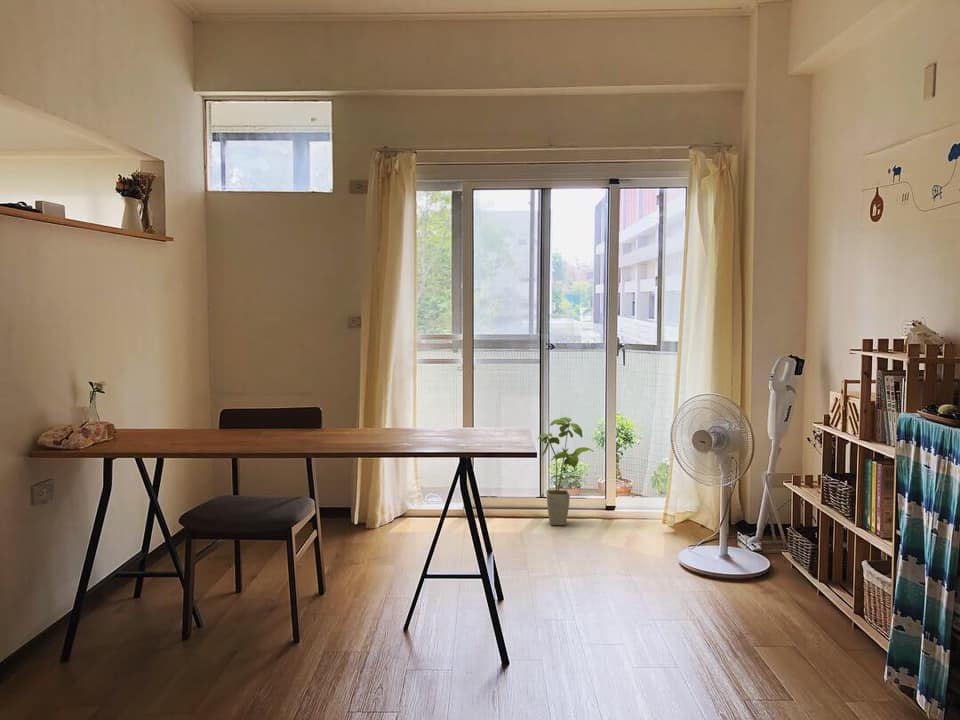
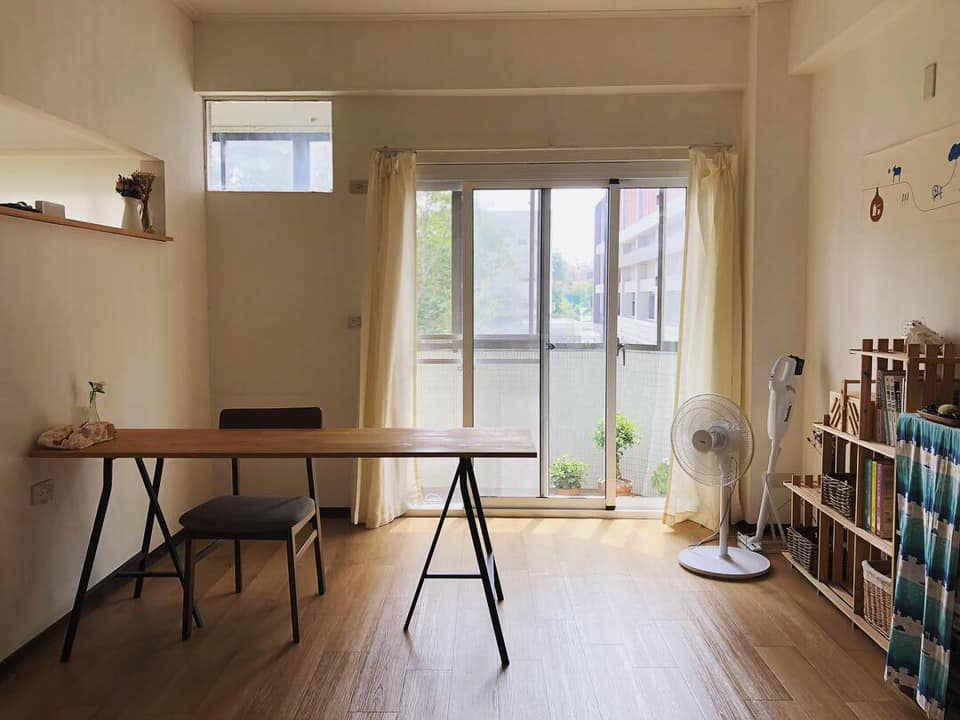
- house plant [536,416,595,526]
